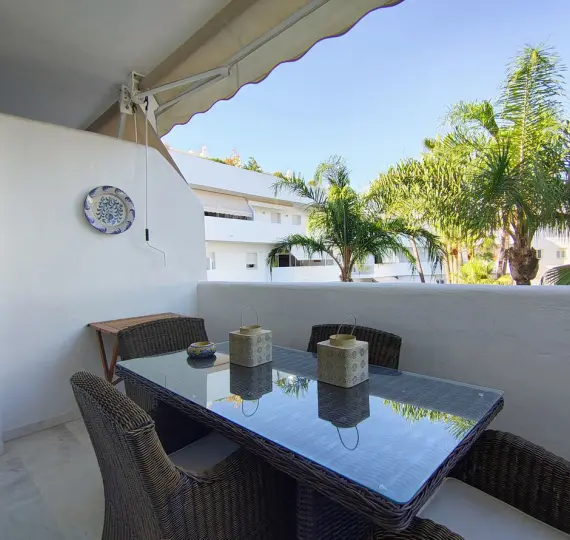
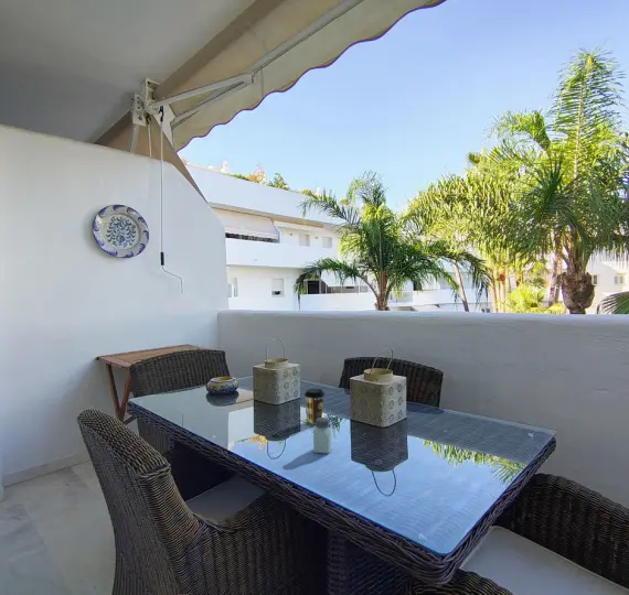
+ saltshaker [312,416,332,455]
+ coffee cup [303,388,326,425]
